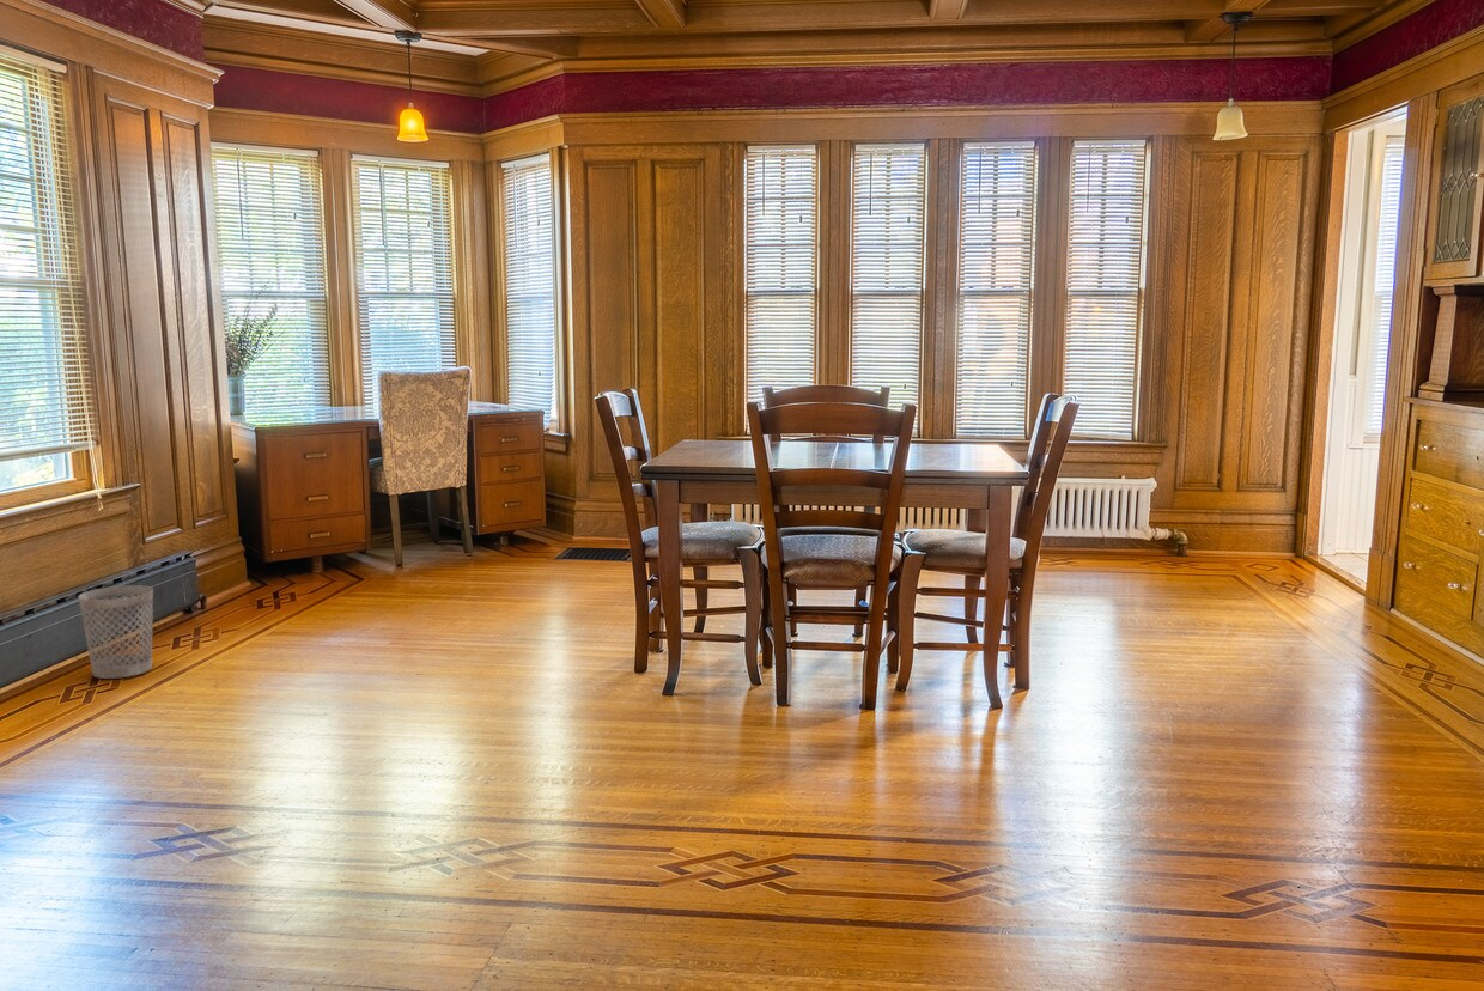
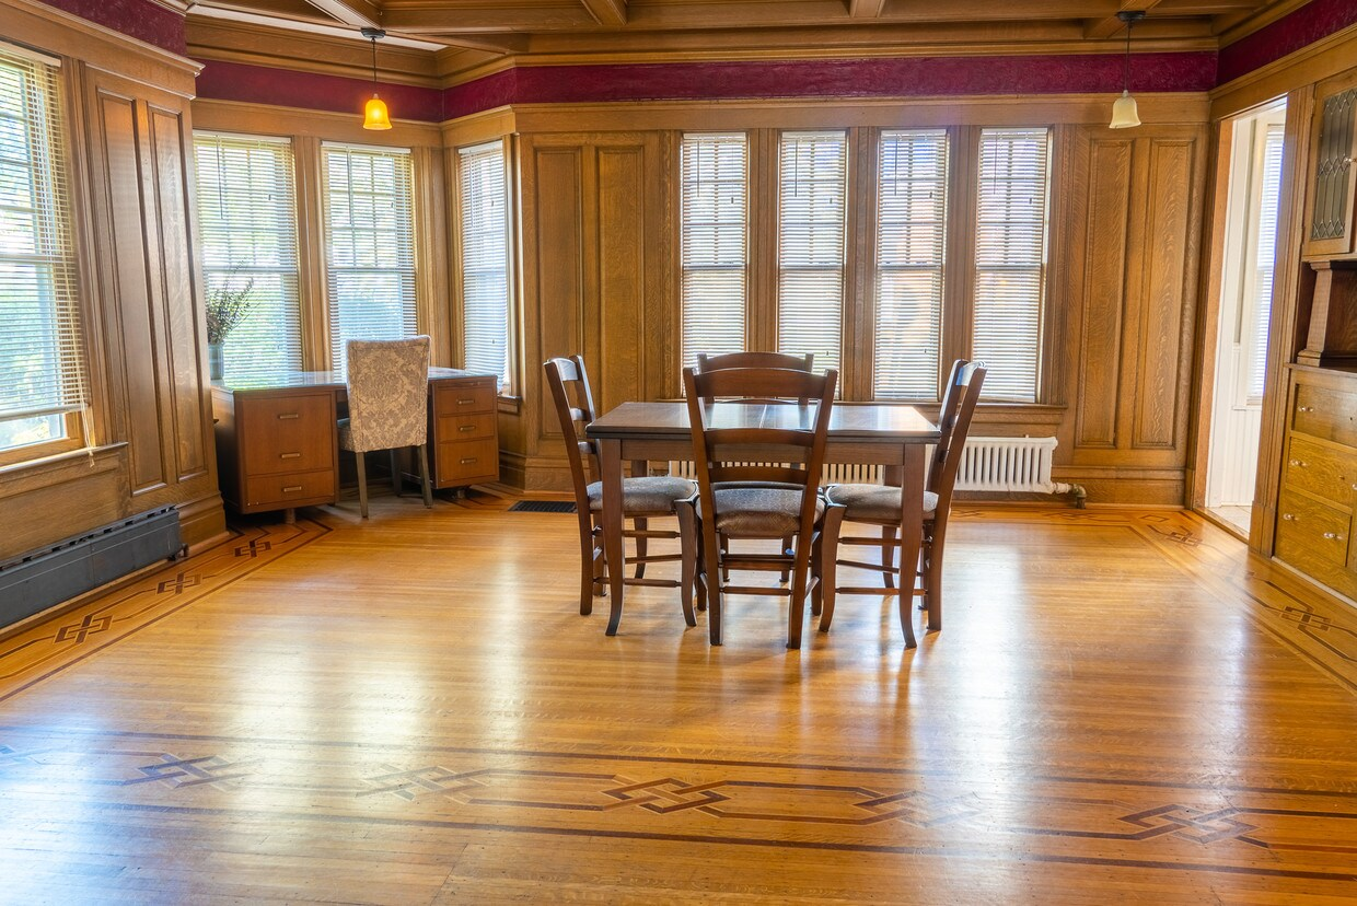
- wastebasket [78,584,154,680]
